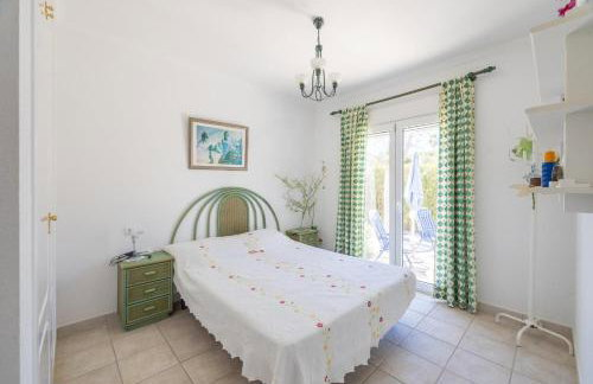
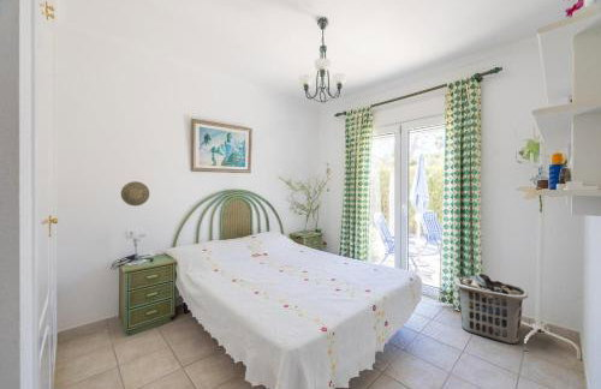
+ clothes hamper [453,273,529,346]
+ decorative plate [120,180,150,207]
